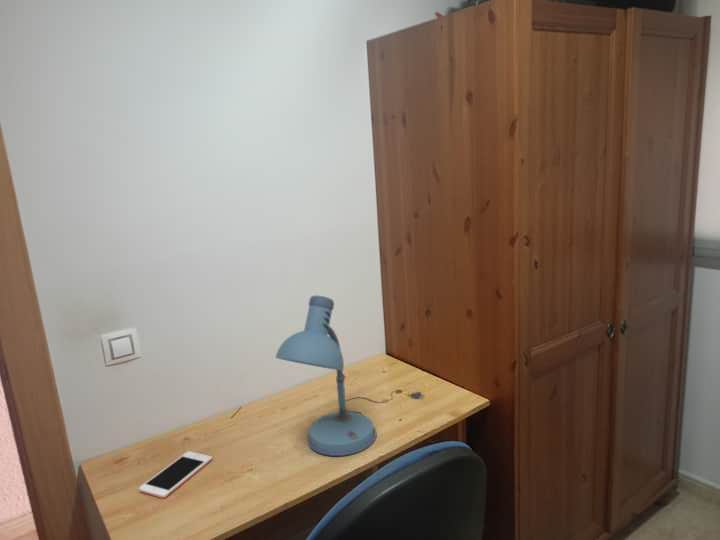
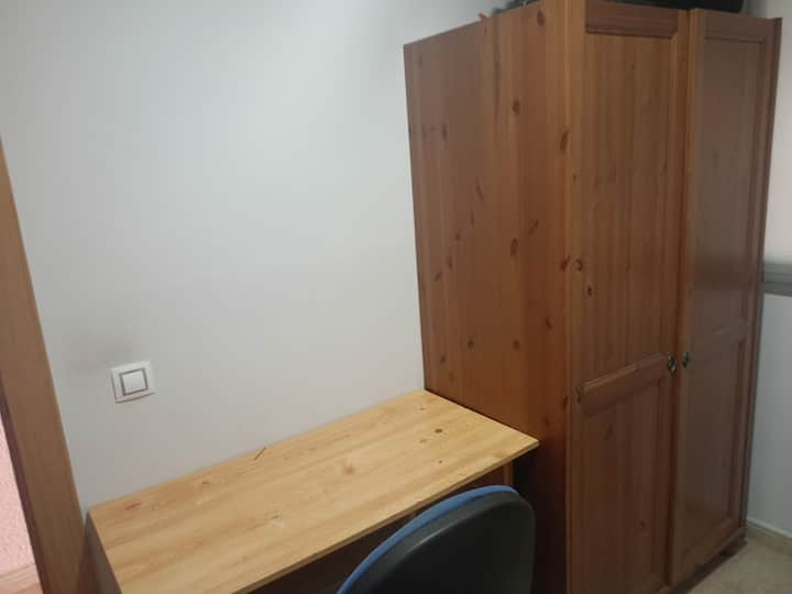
- desk lamp [274,294,426,457]
- cell phone [138,450,213,499]
